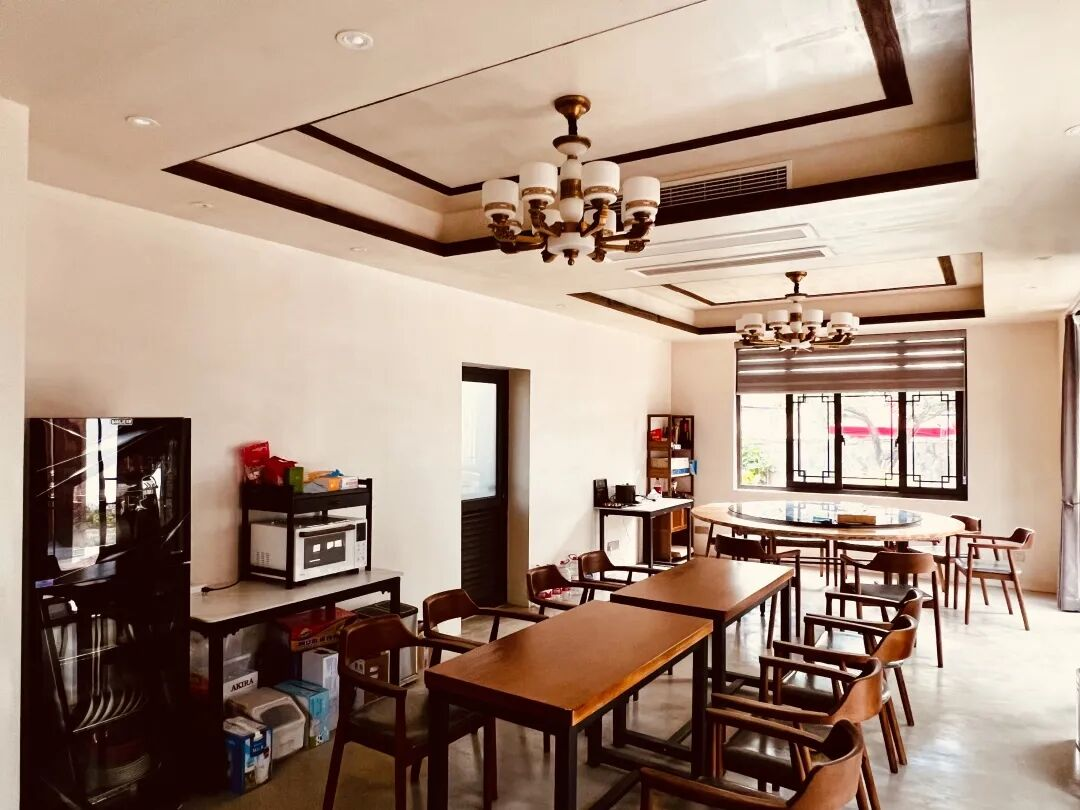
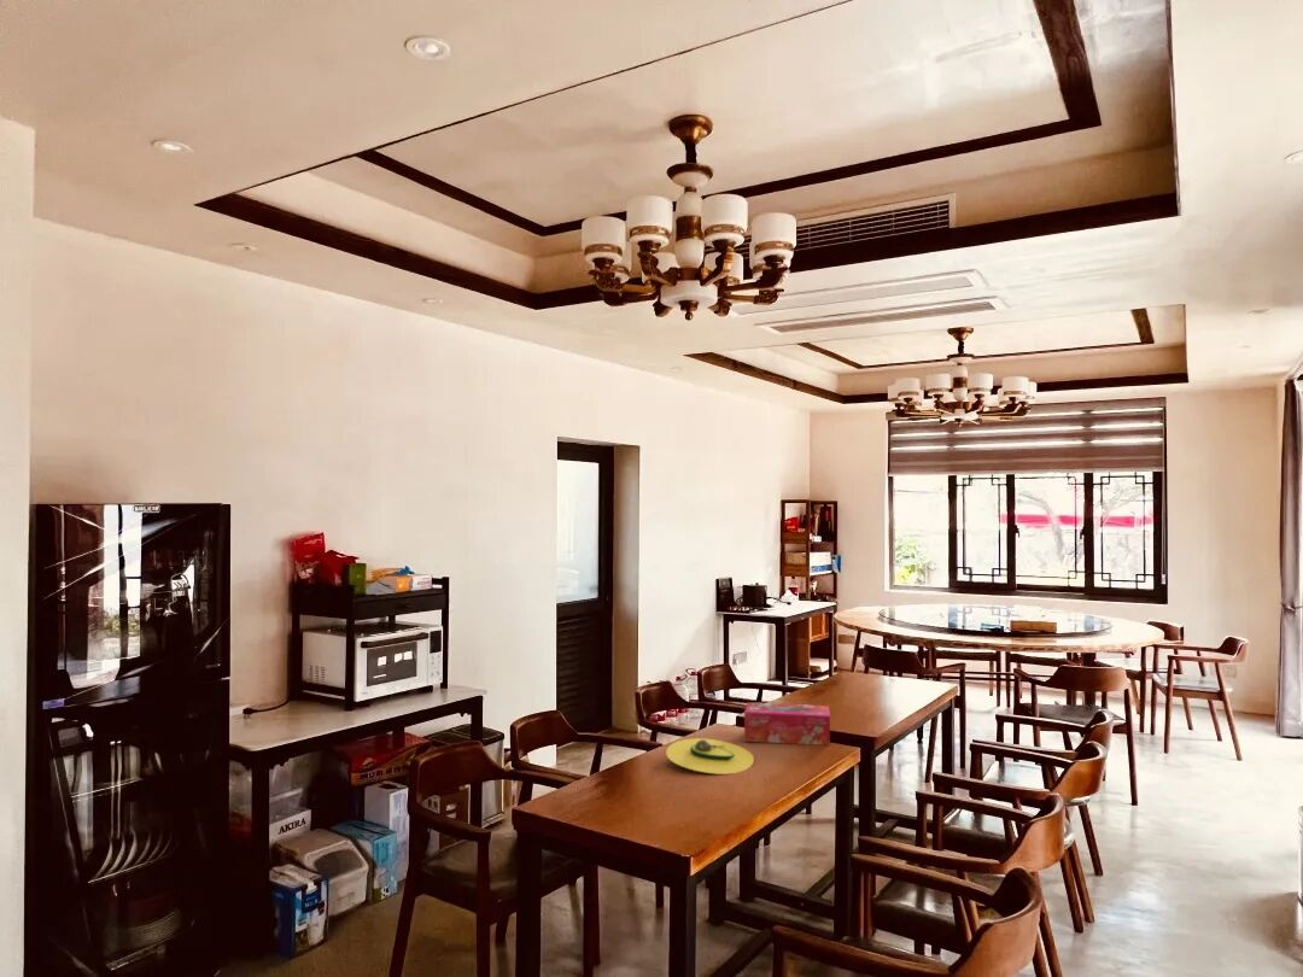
+ avocado [665,737,755,776]
+ tissue box [743,701,831,747]
